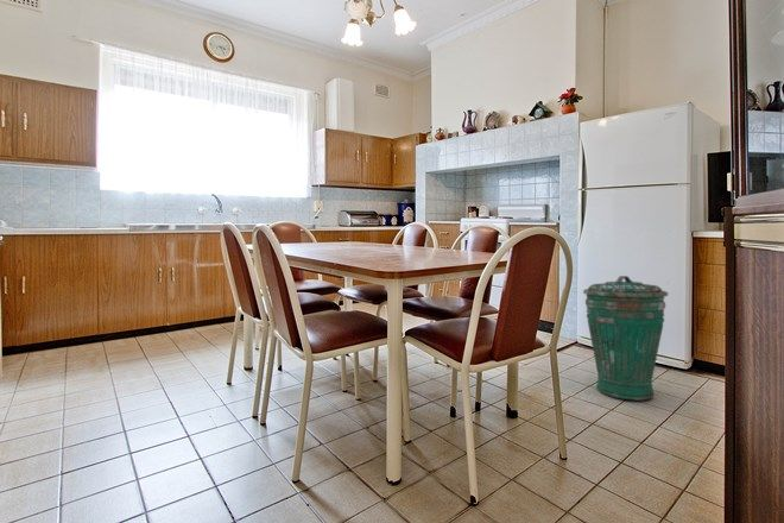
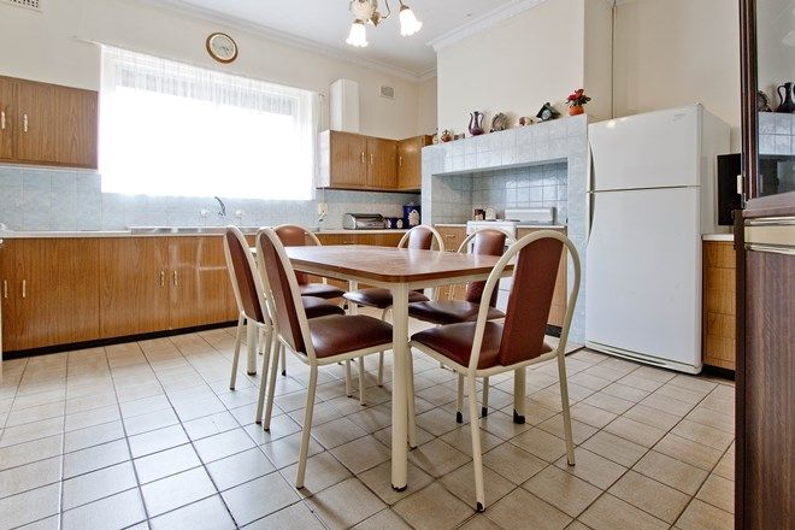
- trash can [582,275,669,402]
